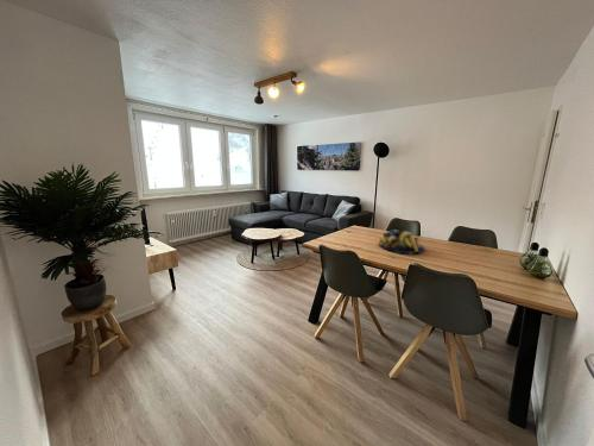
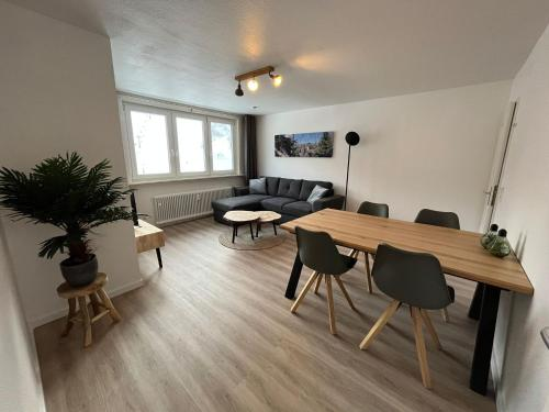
- fruit bowl [378,228,425,255]
